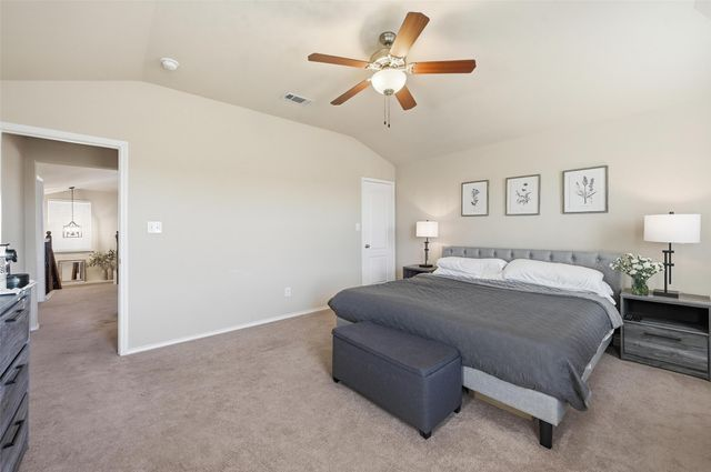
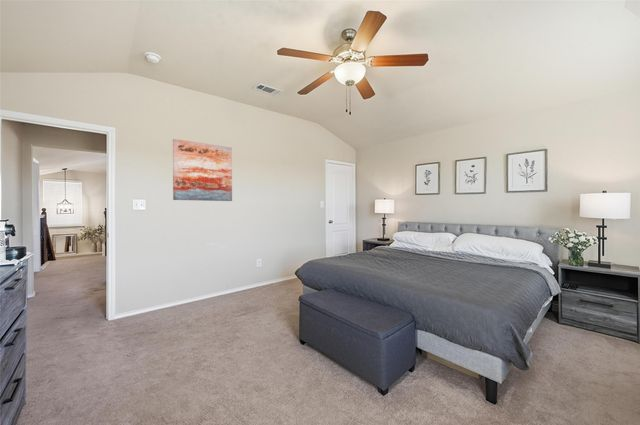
+ wall art [172,138,233,202]
